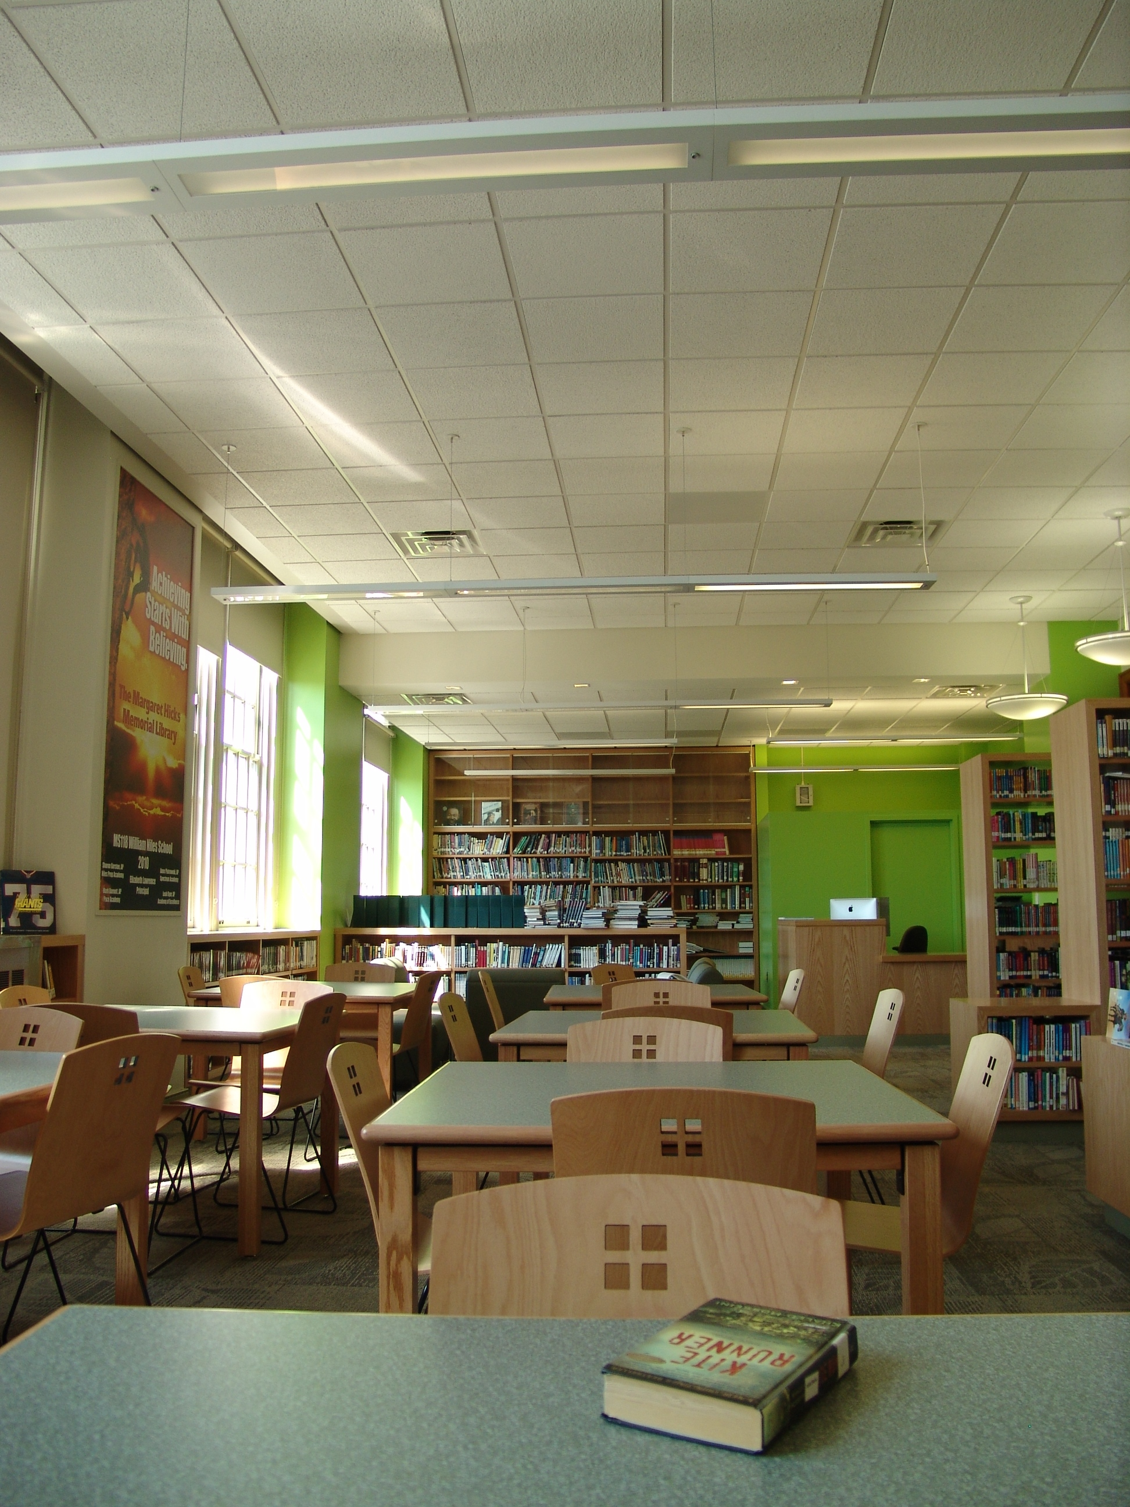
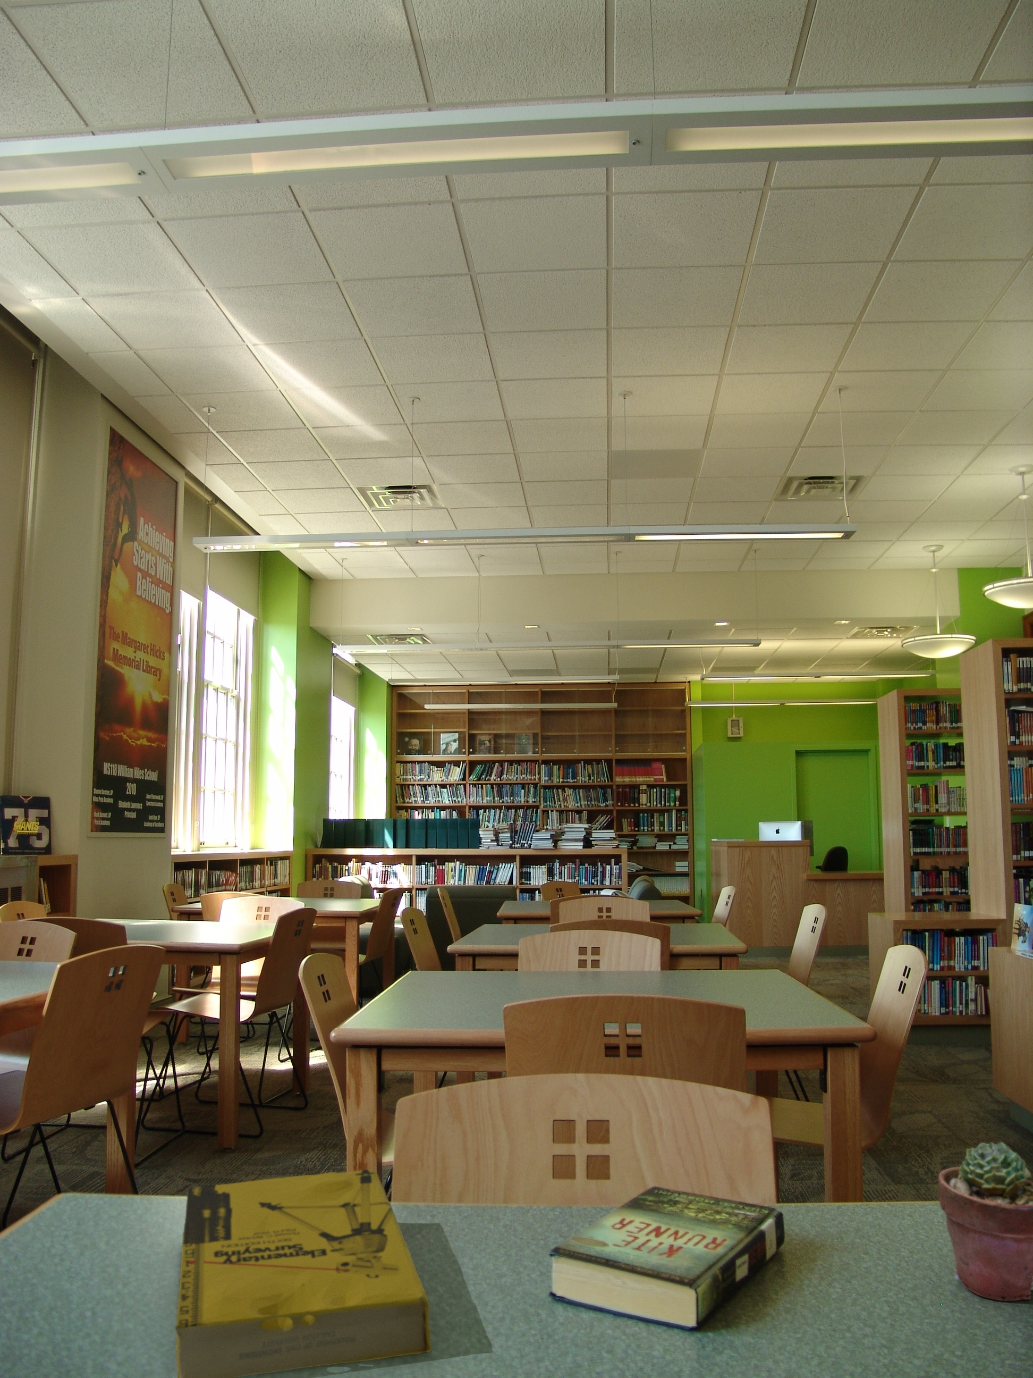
+ book [175,1169,433,1378]
+ potted succulent [936,1141,1033,1301]
